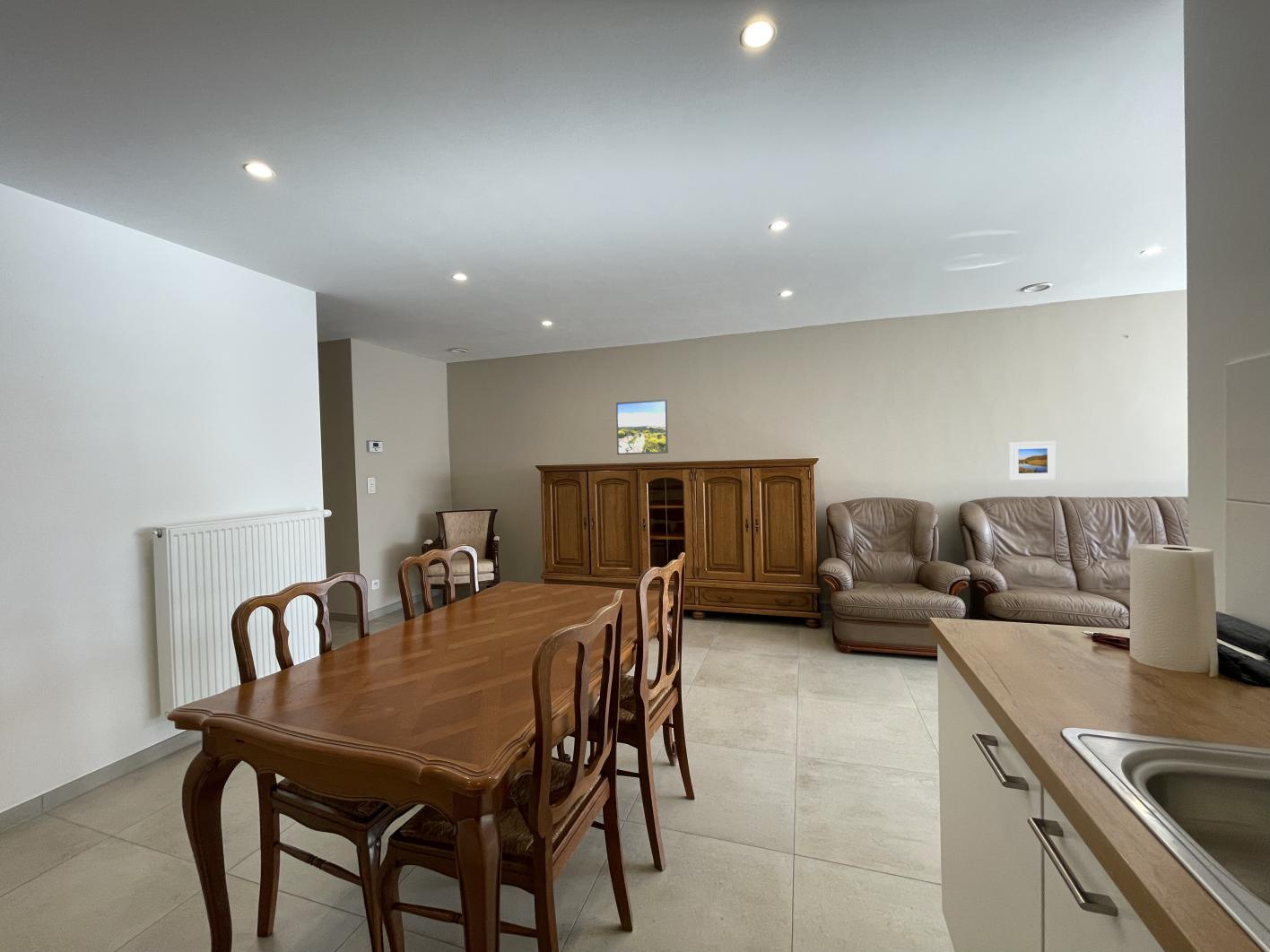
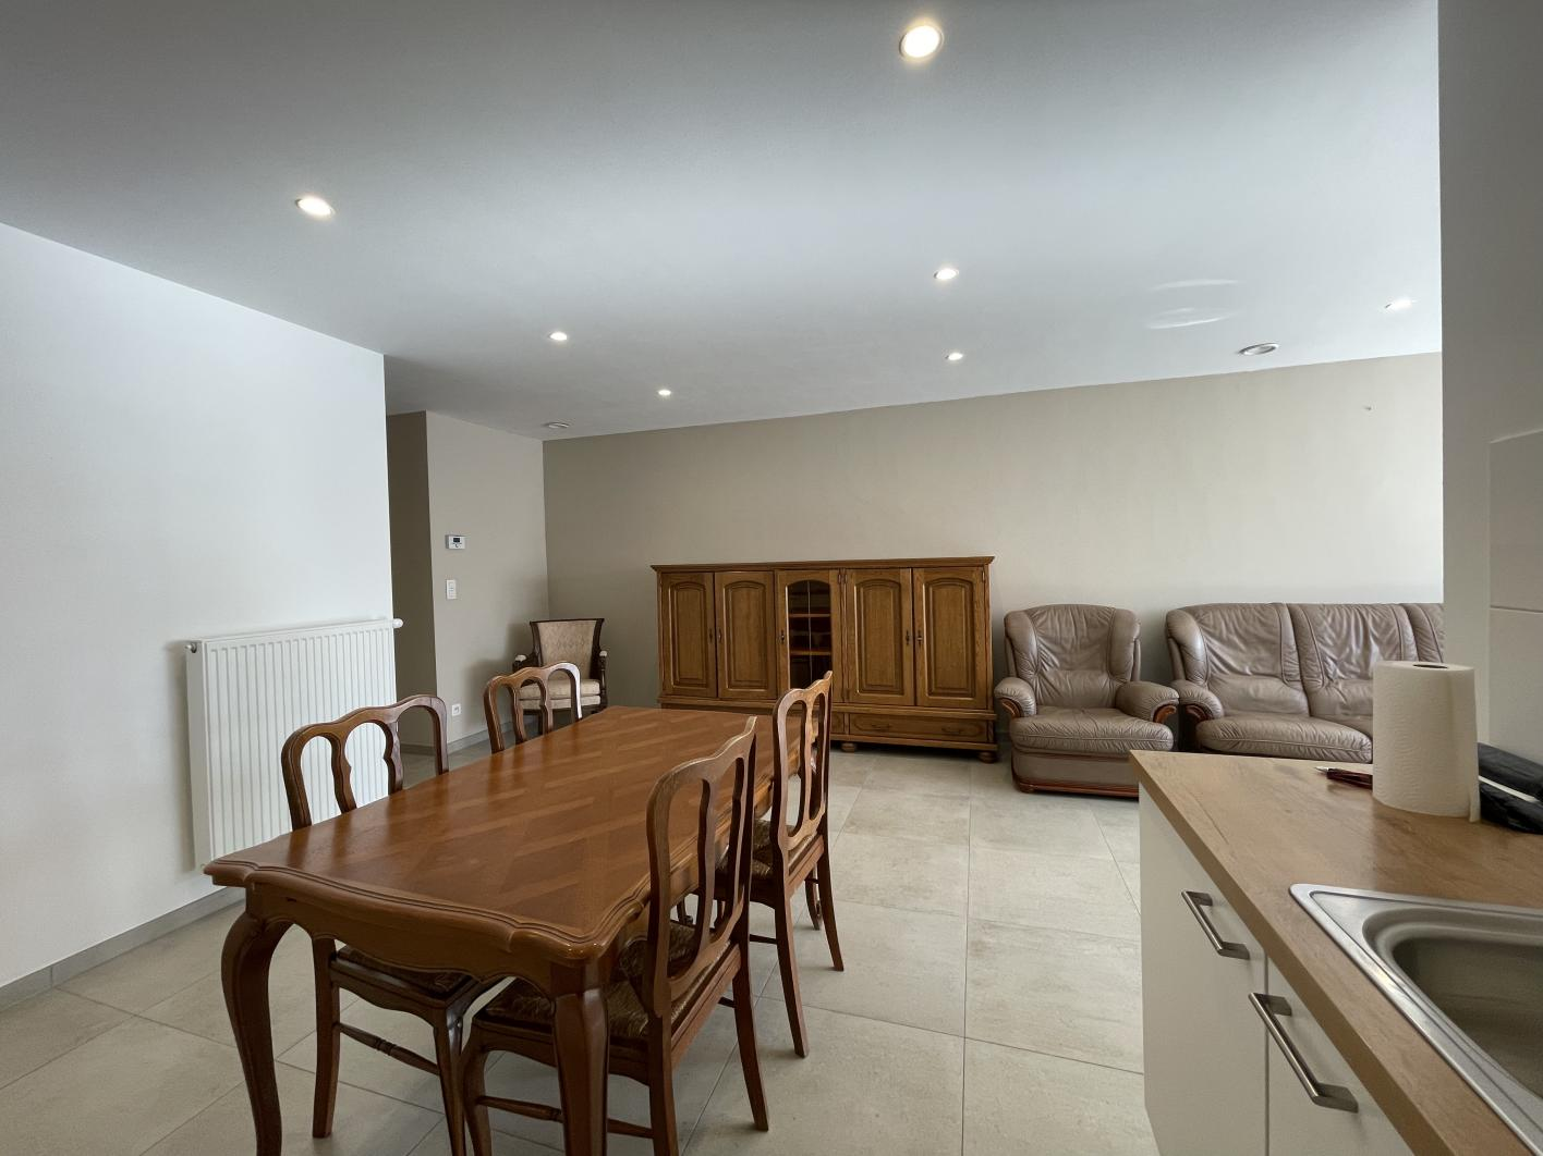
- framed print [615,399,669,455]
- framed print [1008,440,1057,481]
